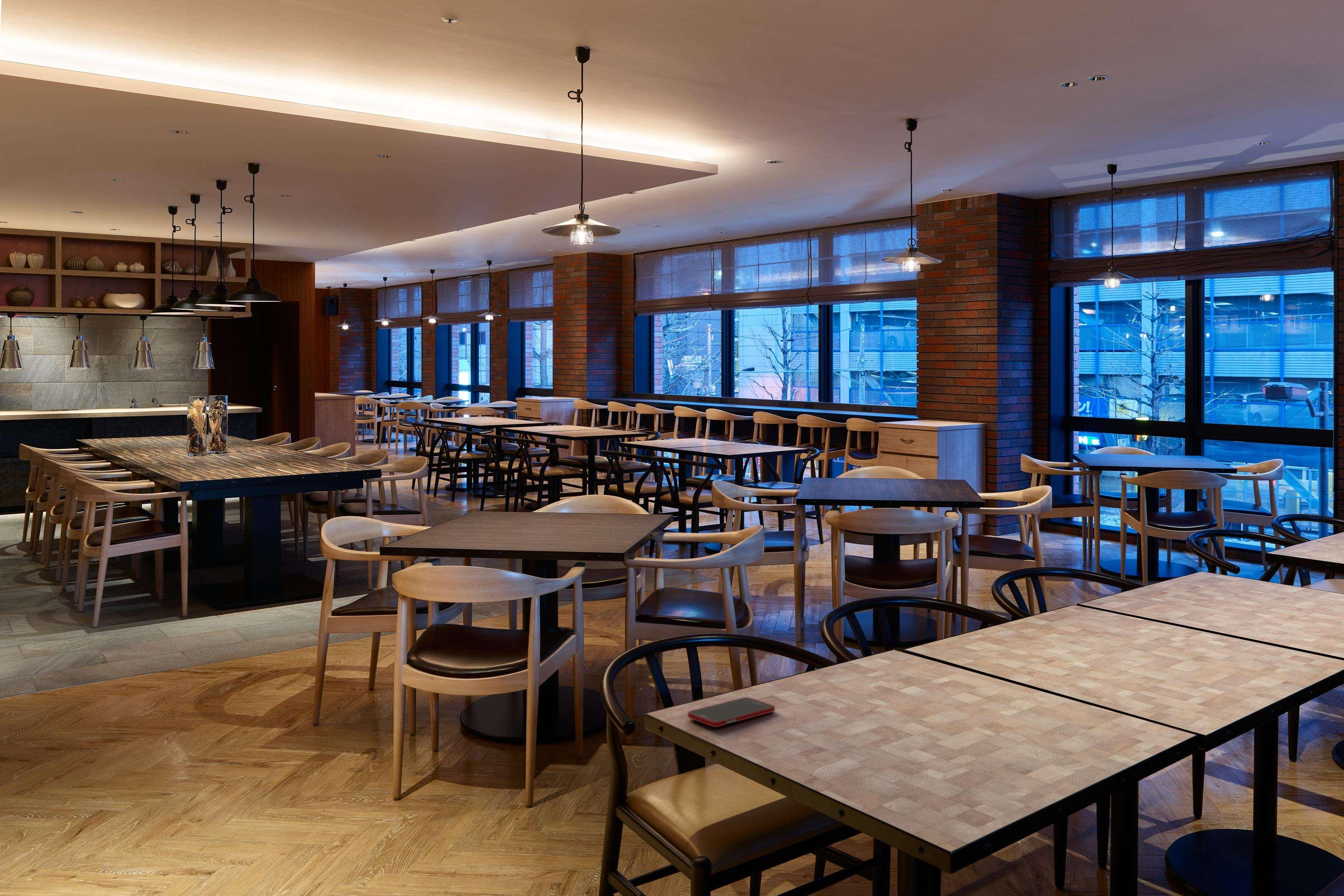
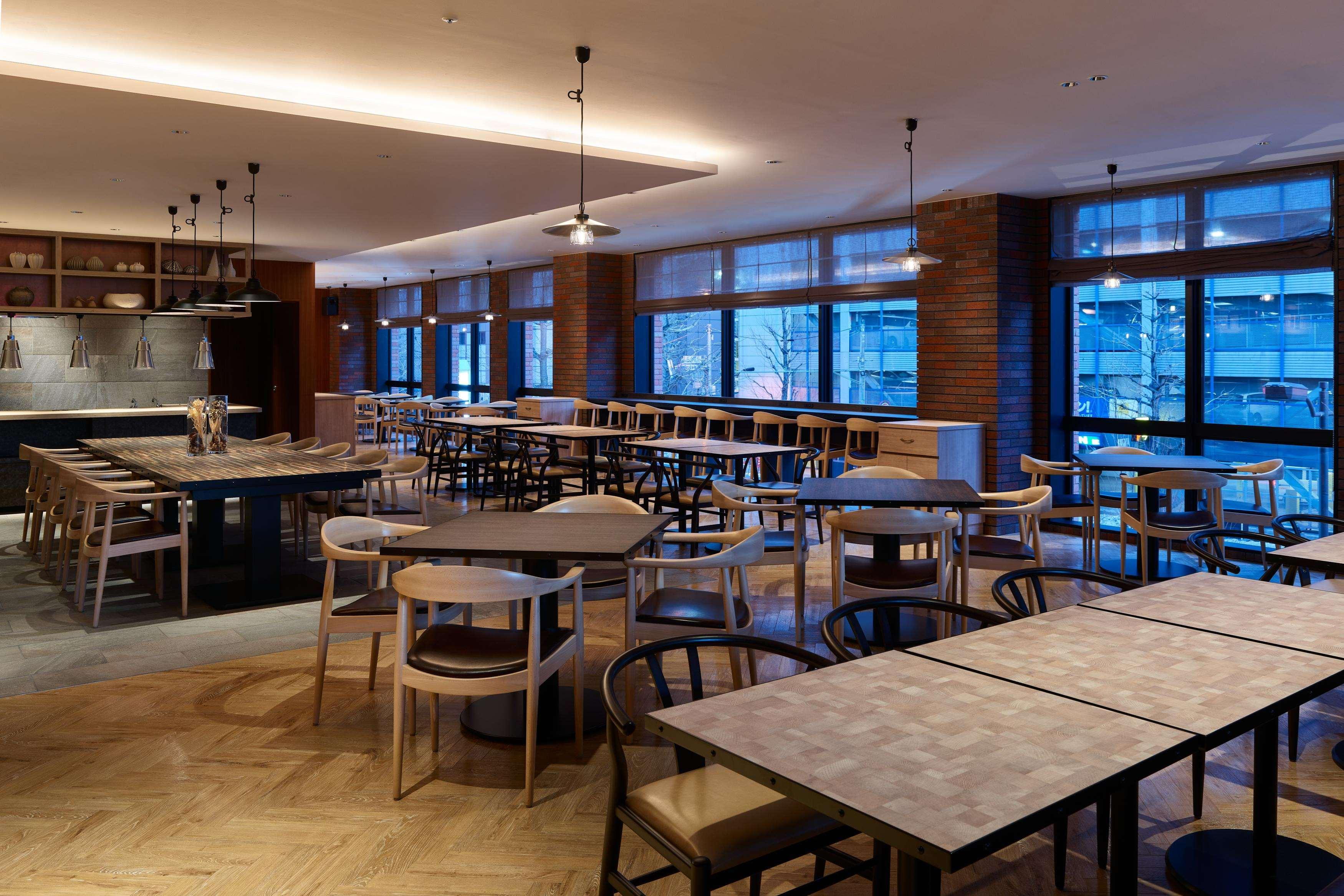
- cell phone [687,697,775,727]
